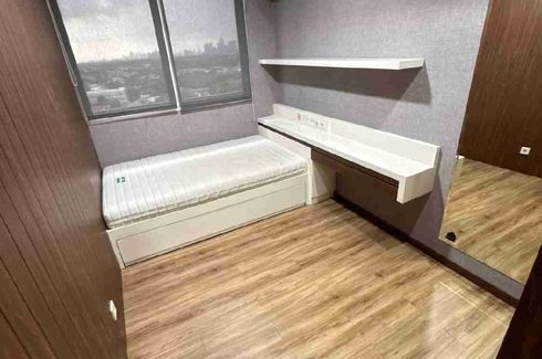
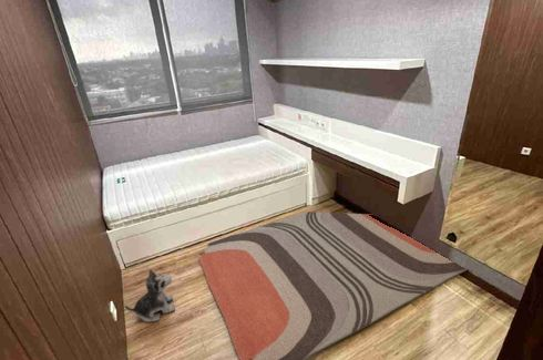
+ plush toy [124,268,176,323]
+ rug [197,210,469,360]
